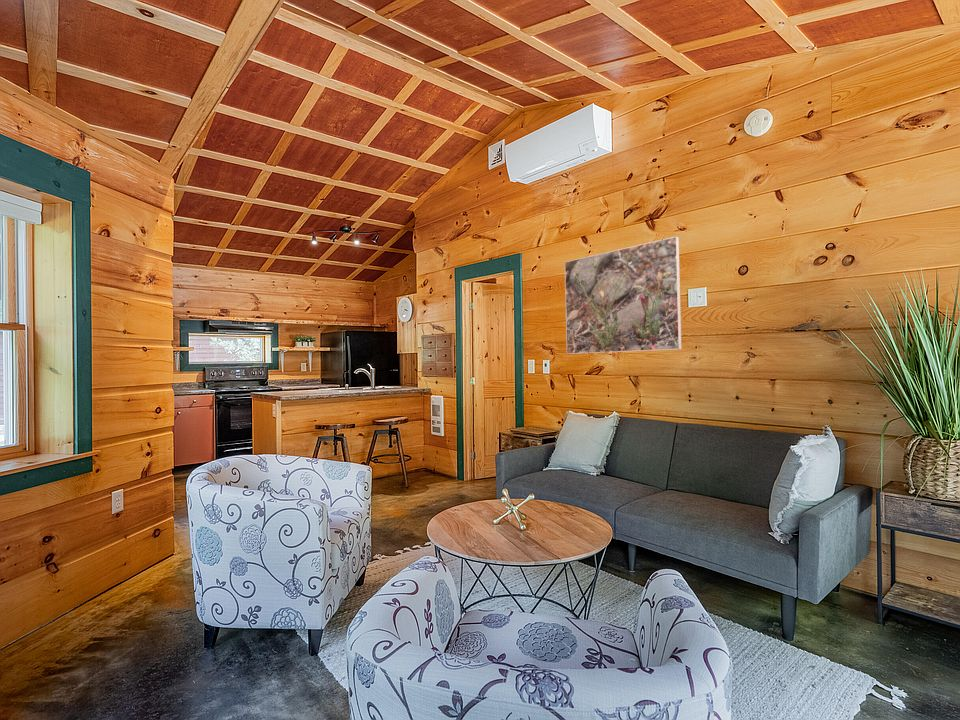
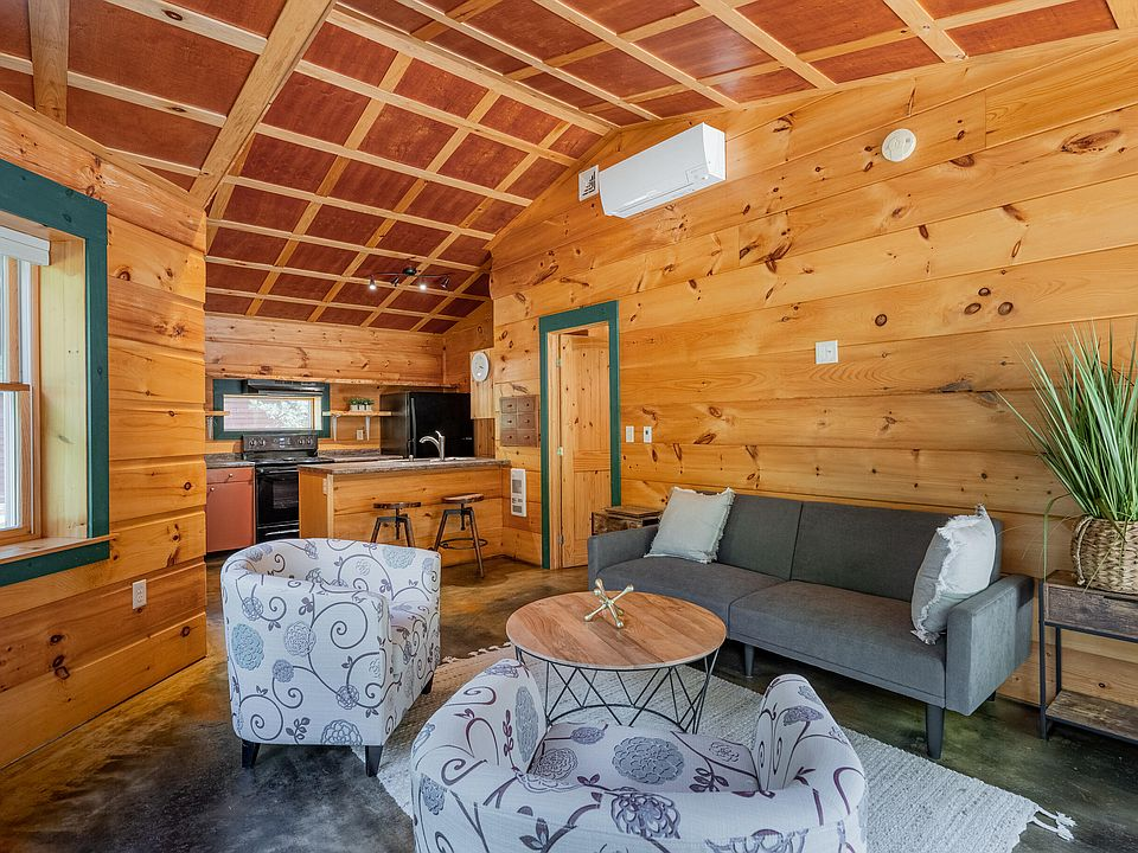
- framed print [564,235,683,355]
